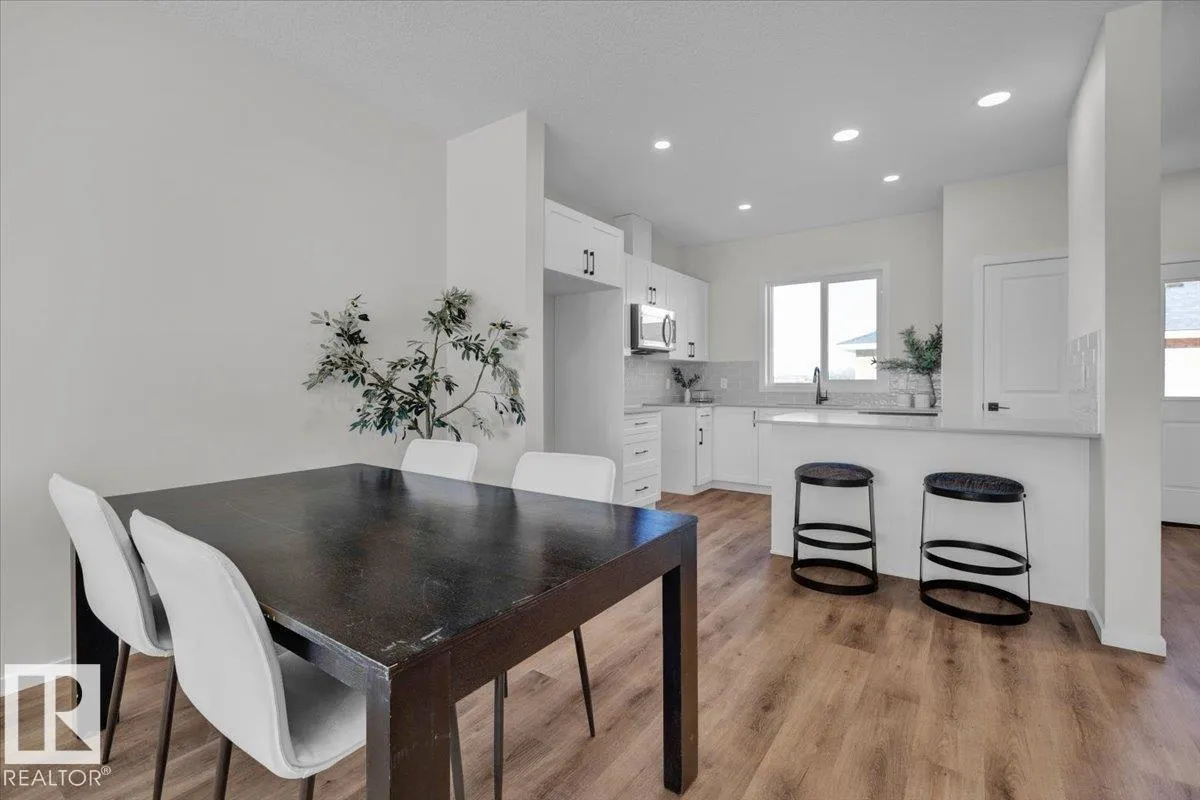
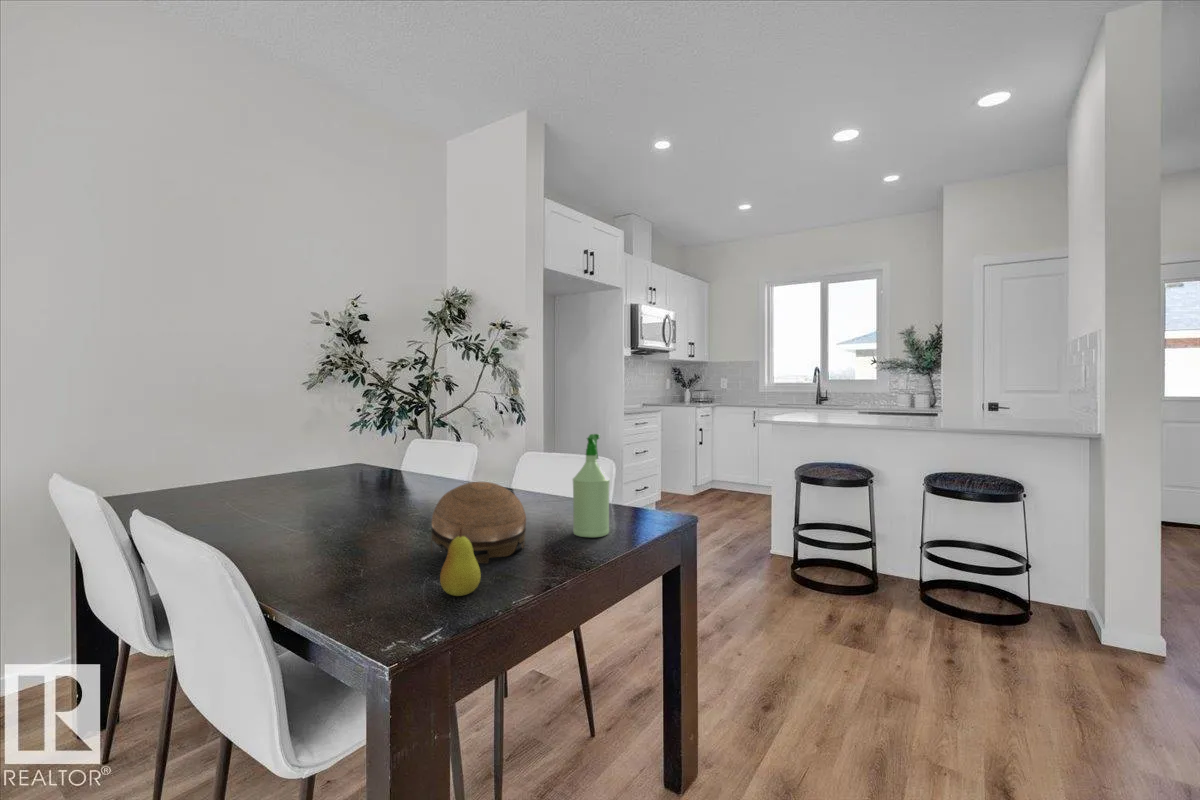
+ decorative bowl [430,481,527,564]
+ fruit [439,528,482,597]
+ spray bottle [571,433,611,538]
